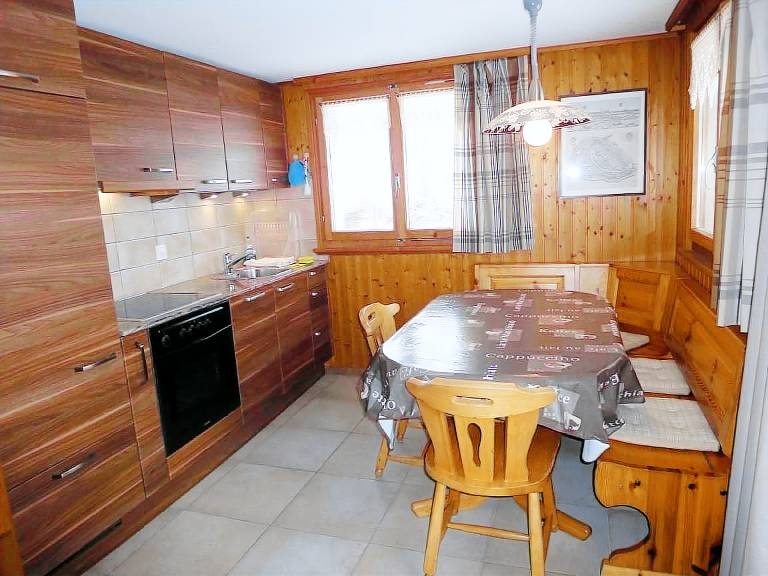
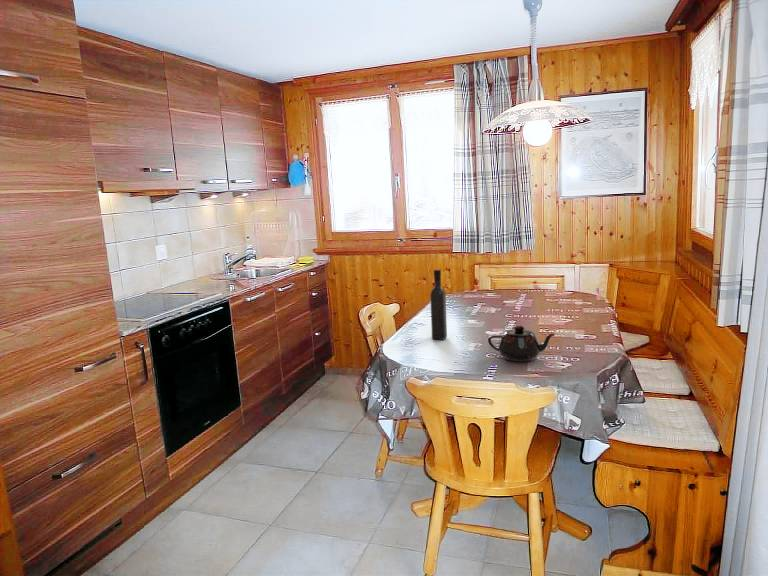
+ teapot [487,324,557,363]
+ wine bottle [429,269,448,341]
